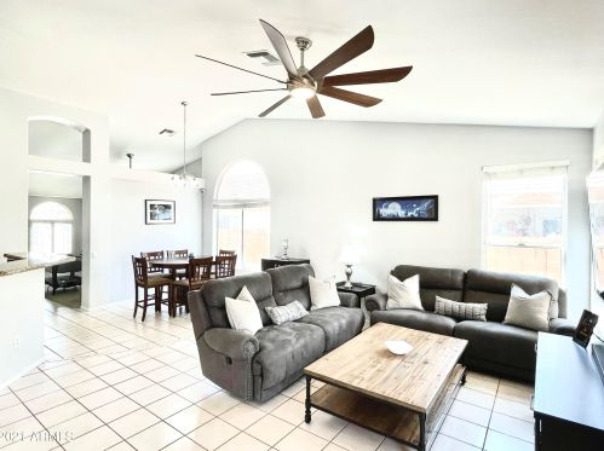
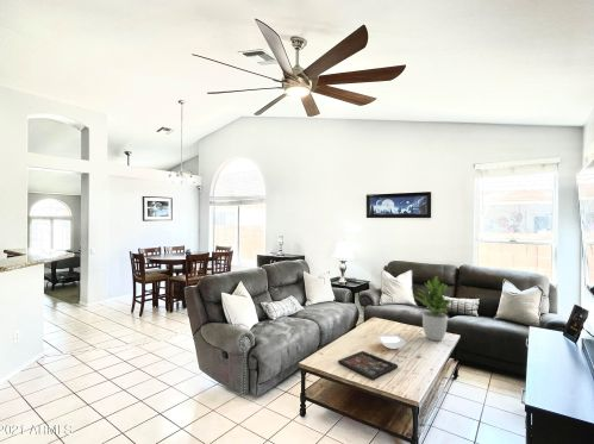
+ decorative tray [337,350,399,381]
+ potted plant [412,275,452,342]
